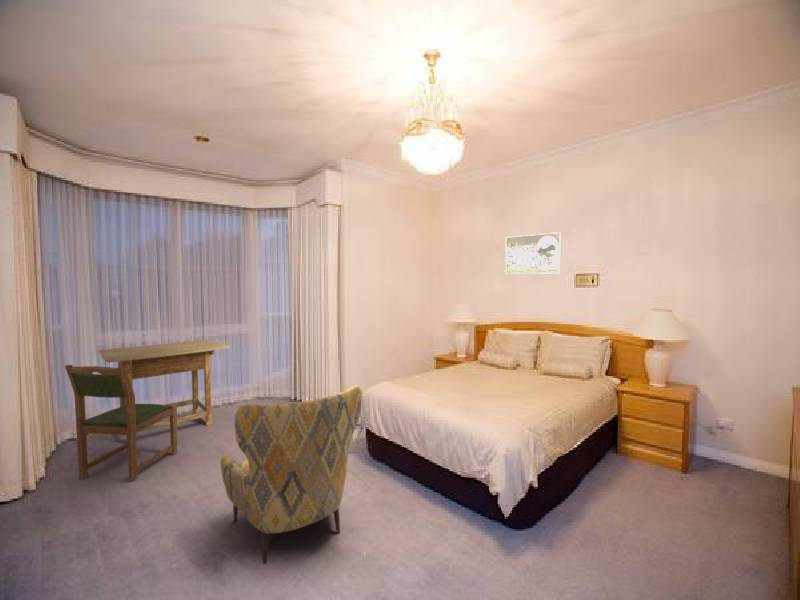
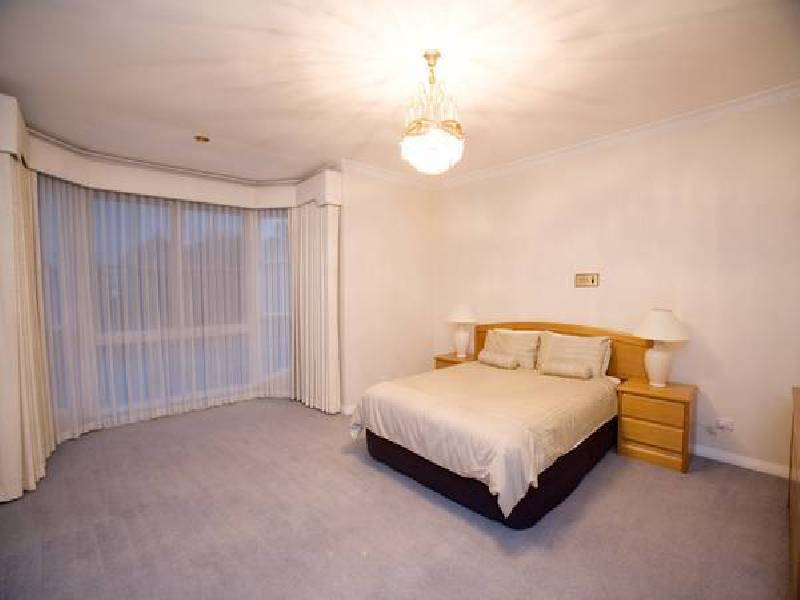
- desk [98,339,230,432]
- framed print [504,231,563,275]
- dining chair [64,364,178,483]
- armchair [220,384,363,565]
